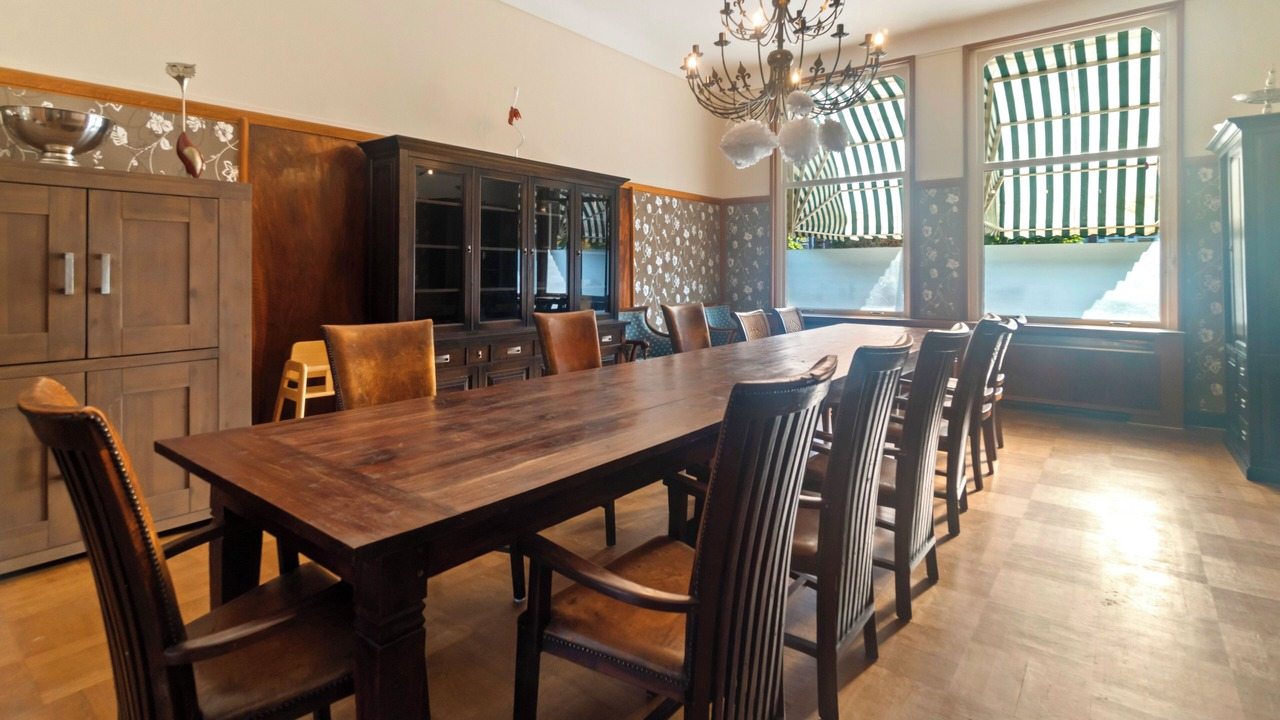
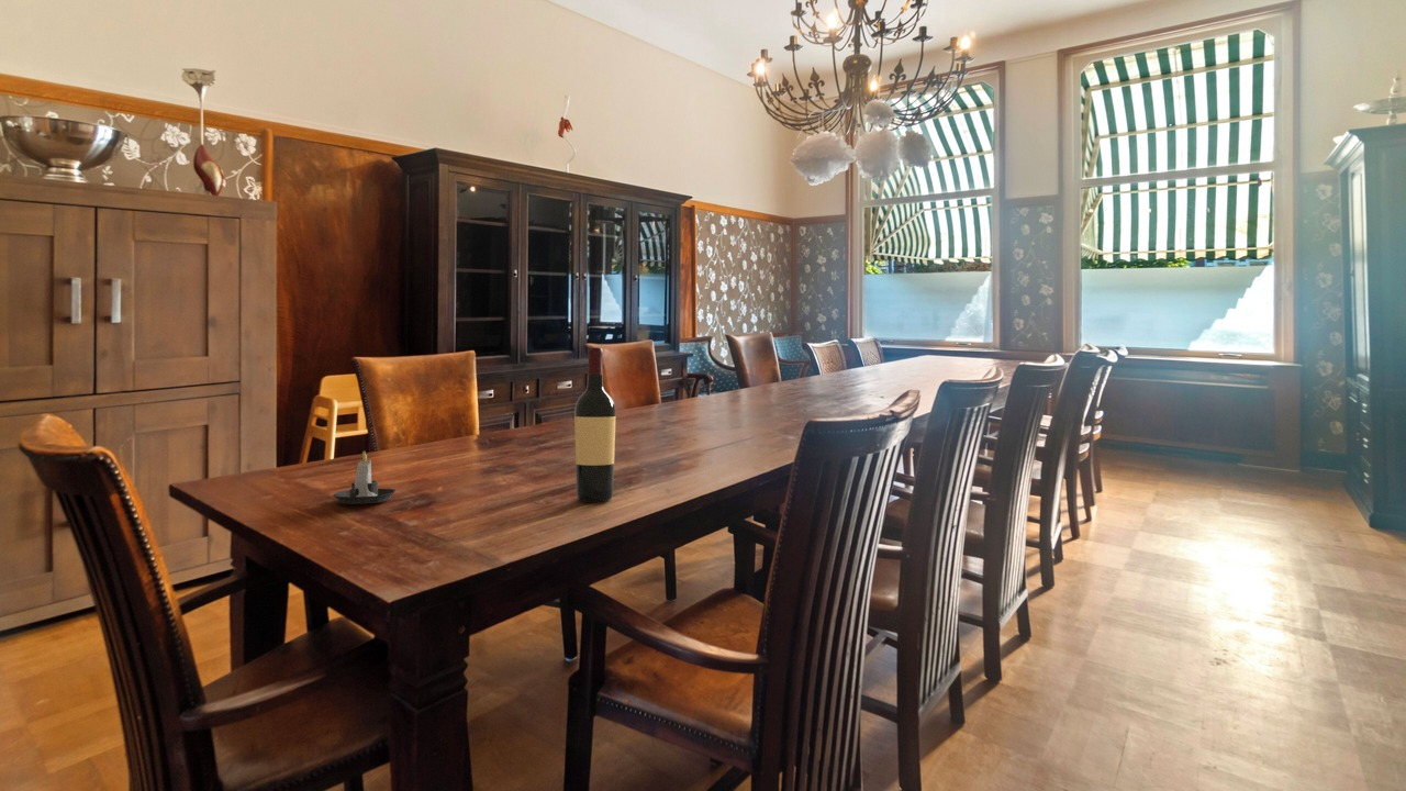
+ candle [332,450,397,505]
+ wine bottle [573,346,616,503]
